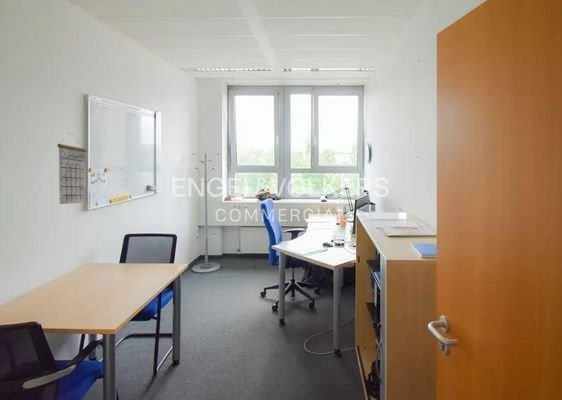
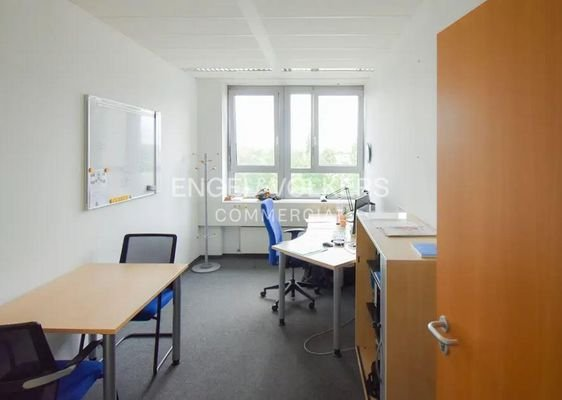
- calendar [56,132,88,205]
